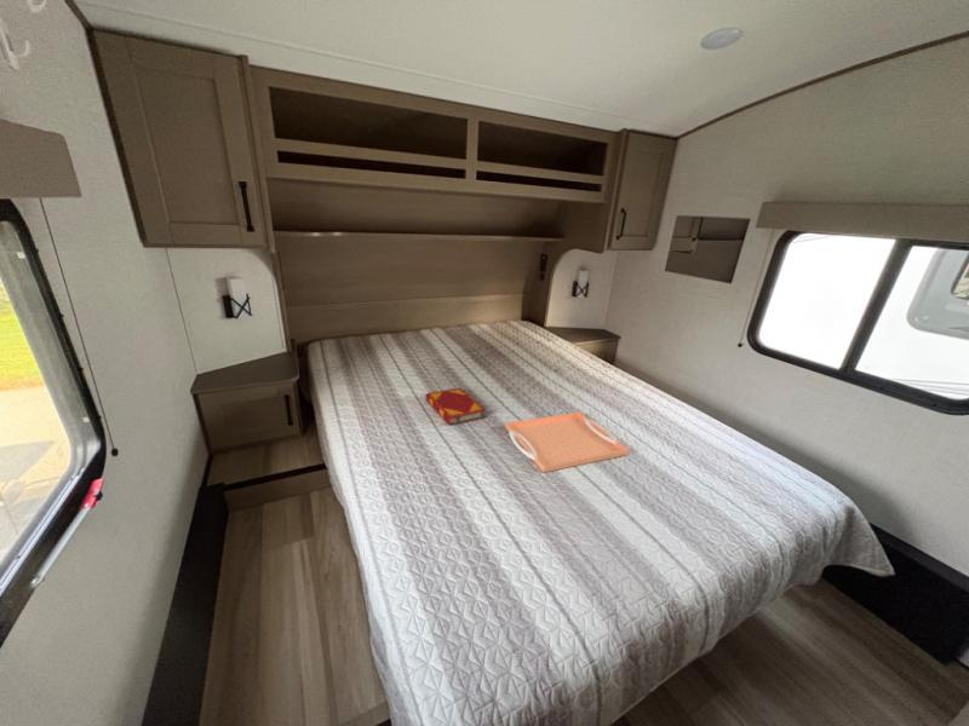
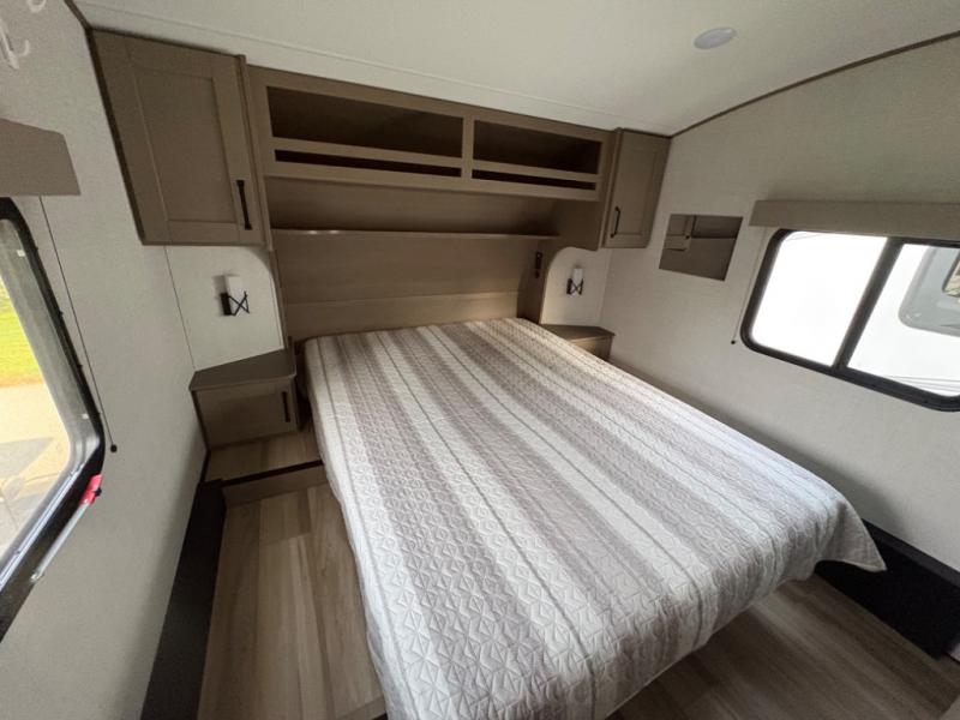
- hardback book [425,386,487,426]
- serving tray [504,411,630,473]
